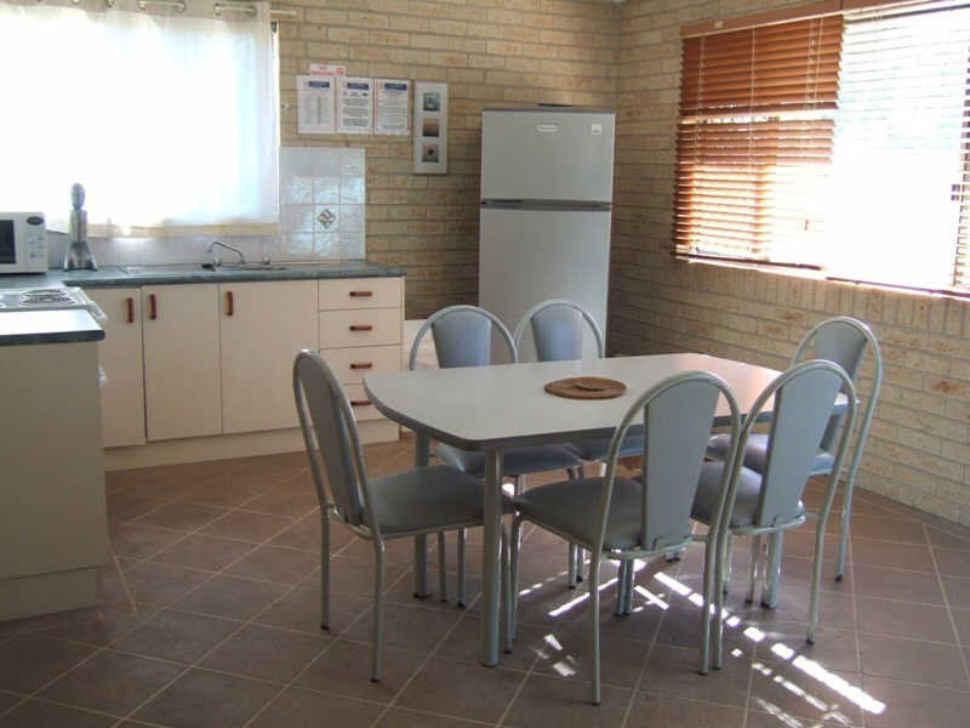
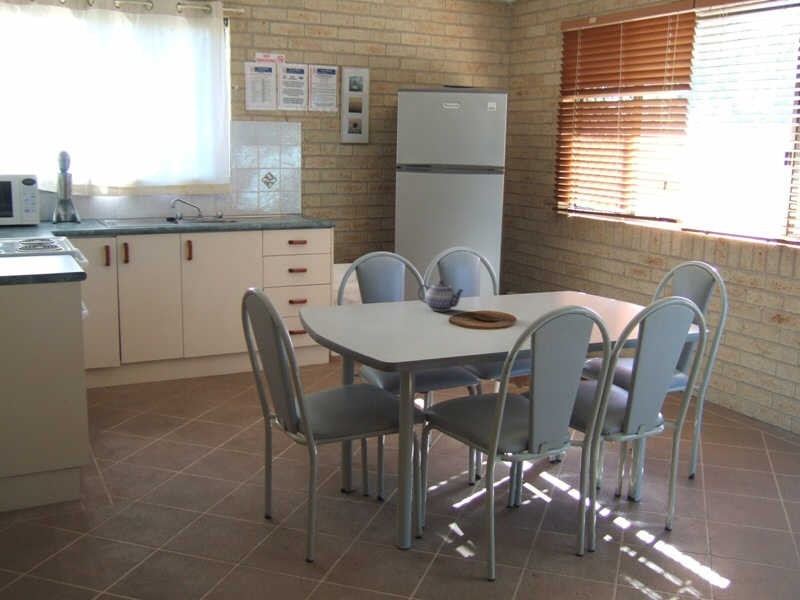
+ teapot [417,280,466,312]
